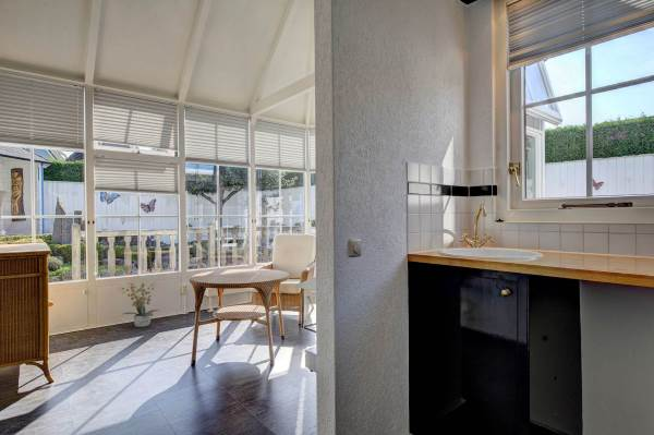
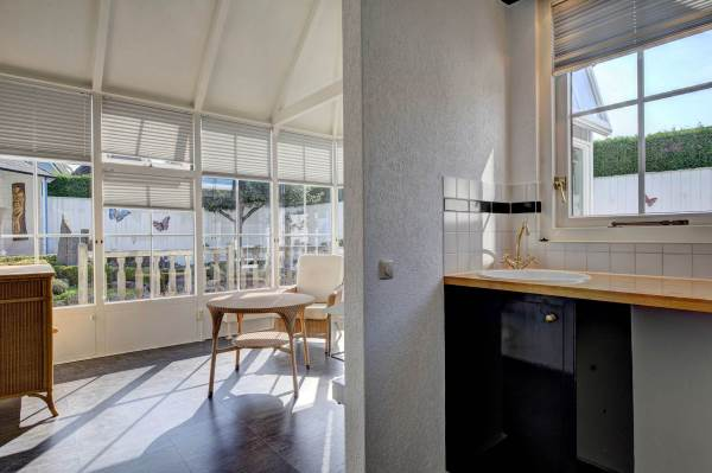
- potted plant [118,281,160,328]
